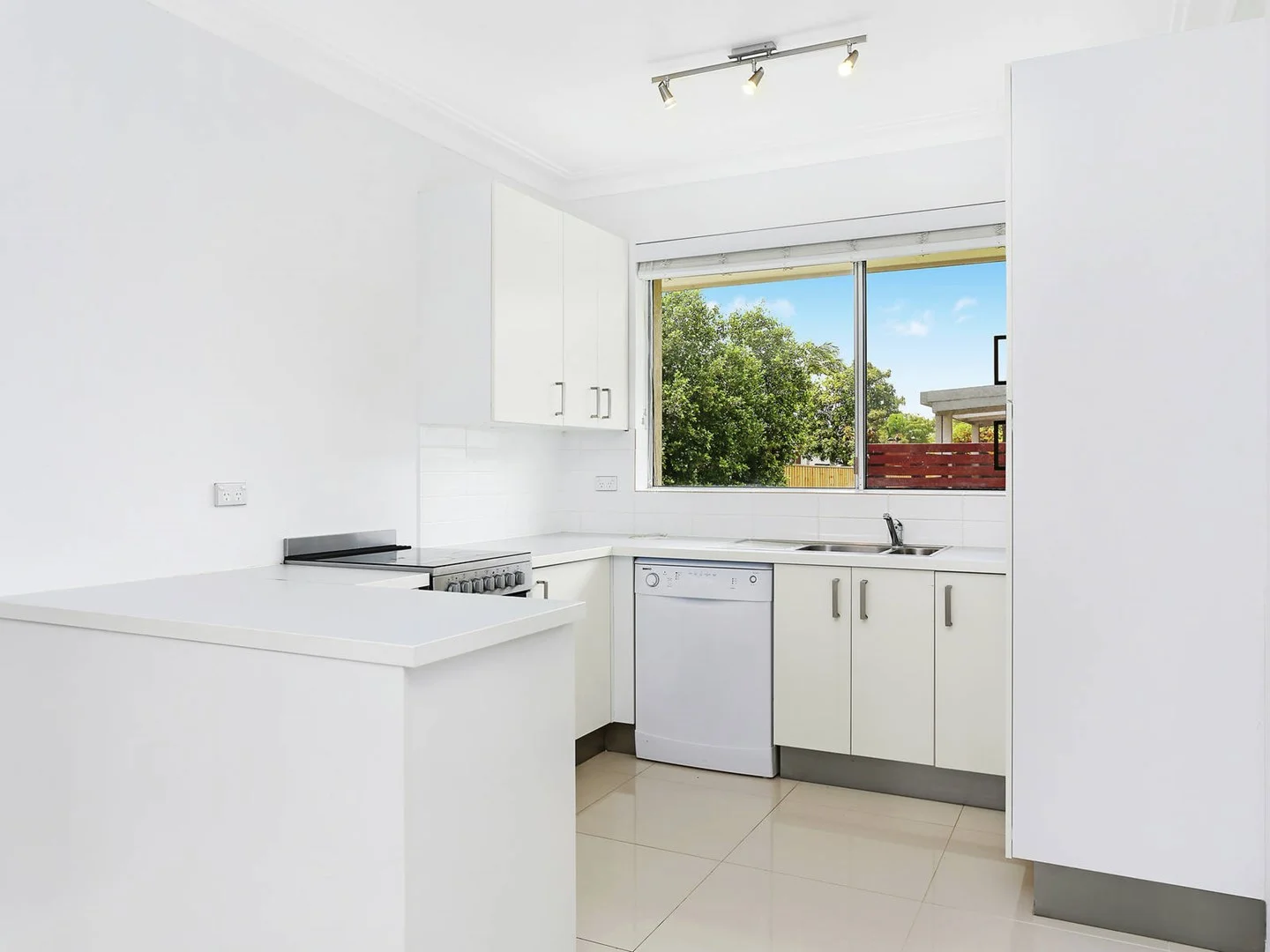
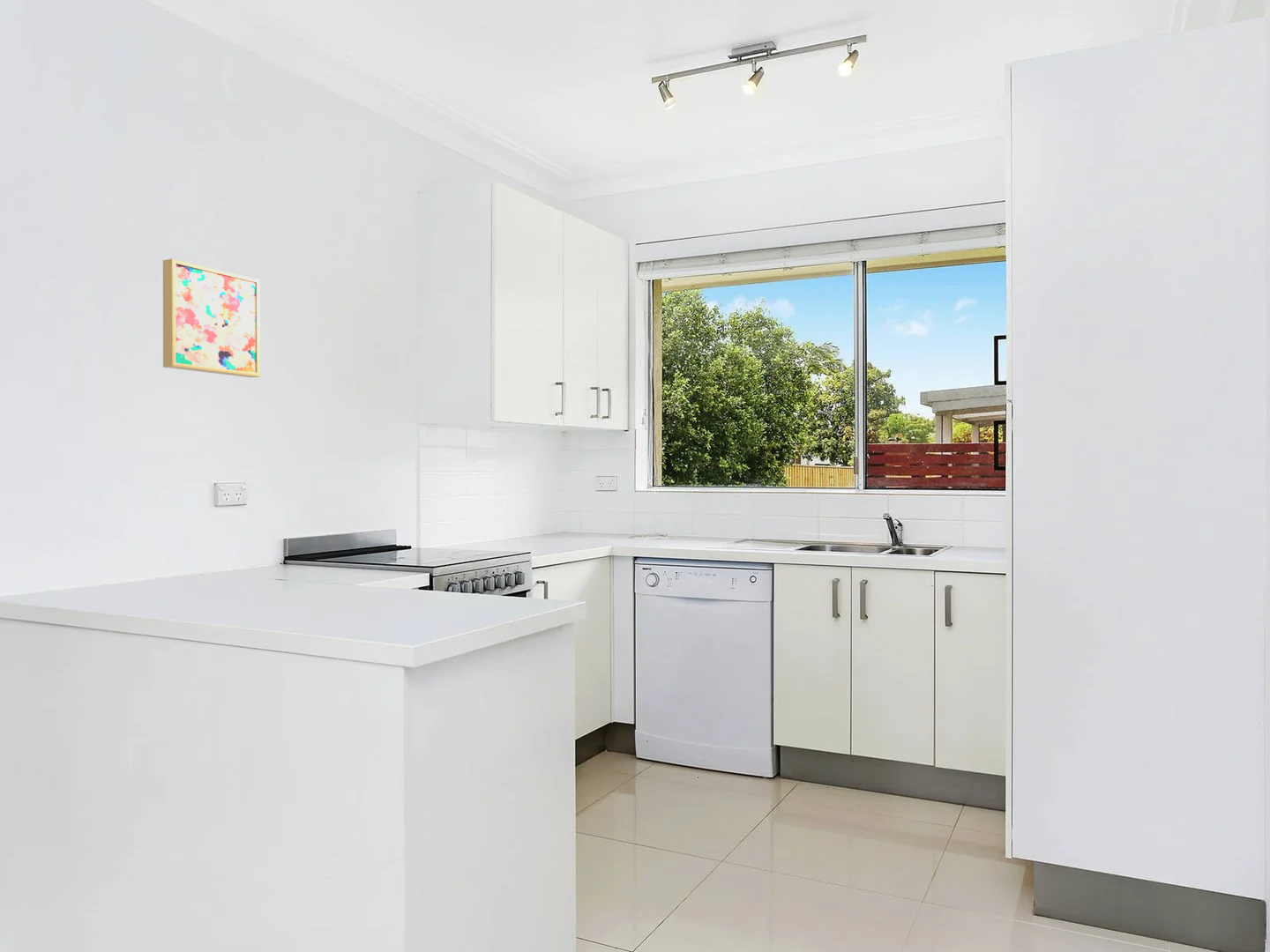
+ wall art [162,258,261,378]
